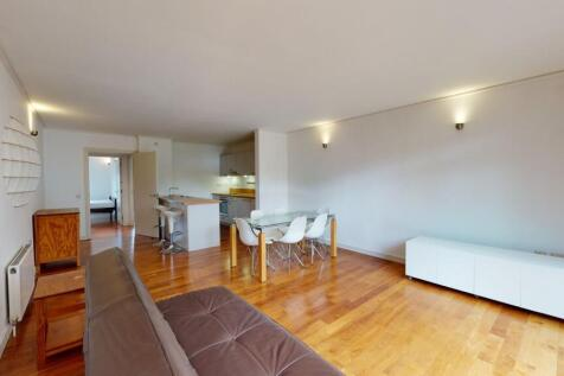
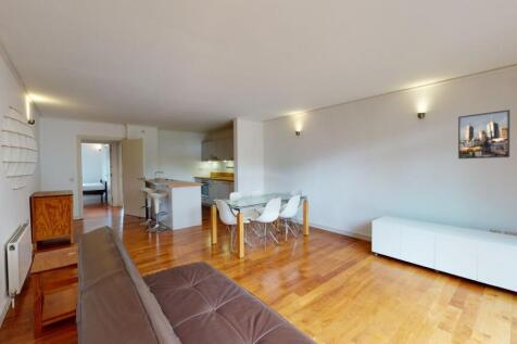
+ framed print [457,109,510,160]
